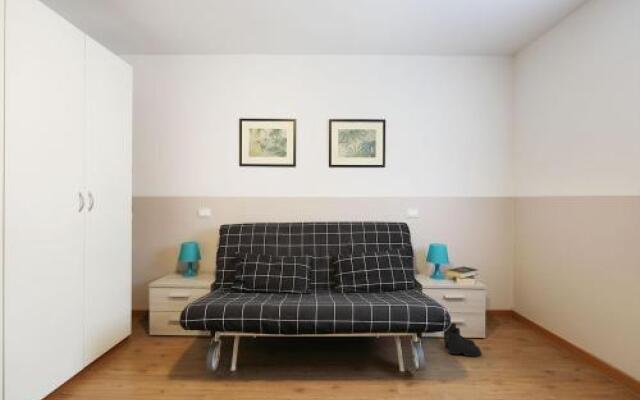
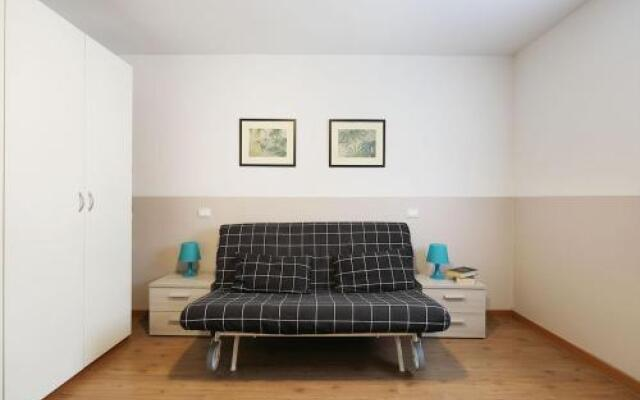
- boots [441,322,483,358]
